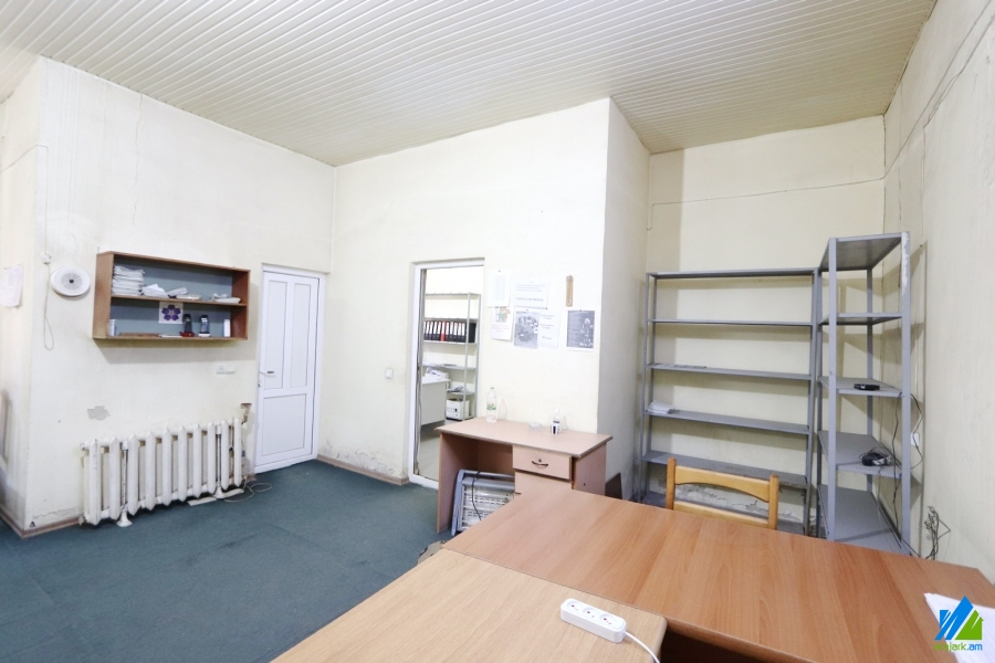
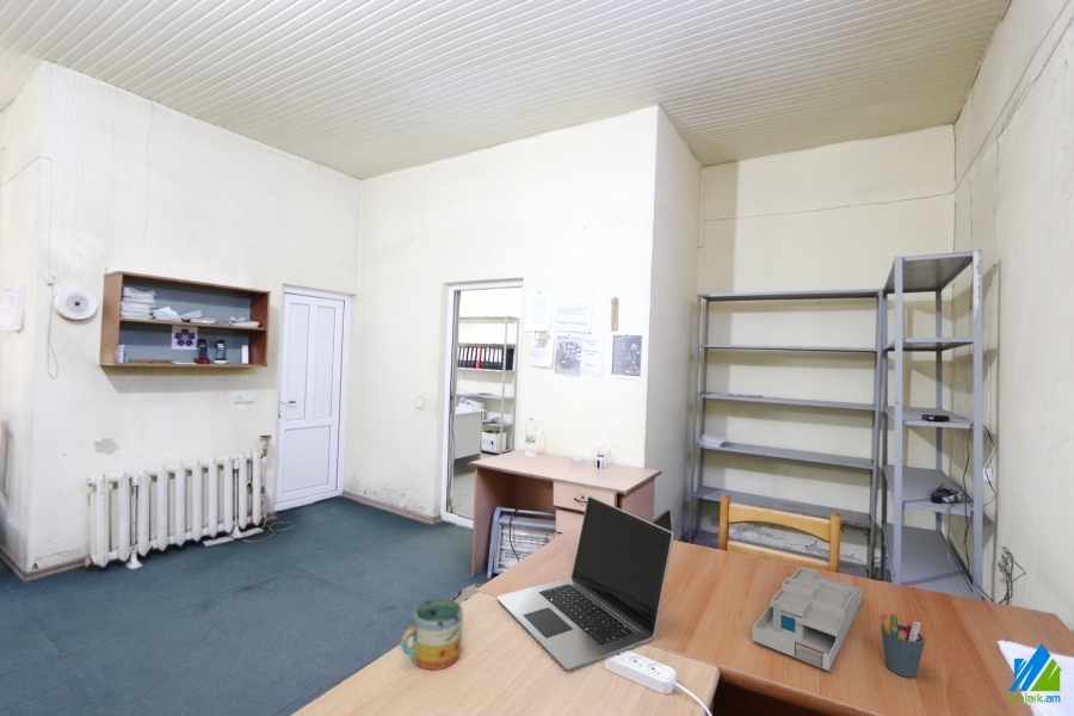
+ laptop [496,495,675,671]
+ mug [400,598,464,671]
+ desk organizer [751,566,864,672]
+ pen holder [879,612,926,679]
